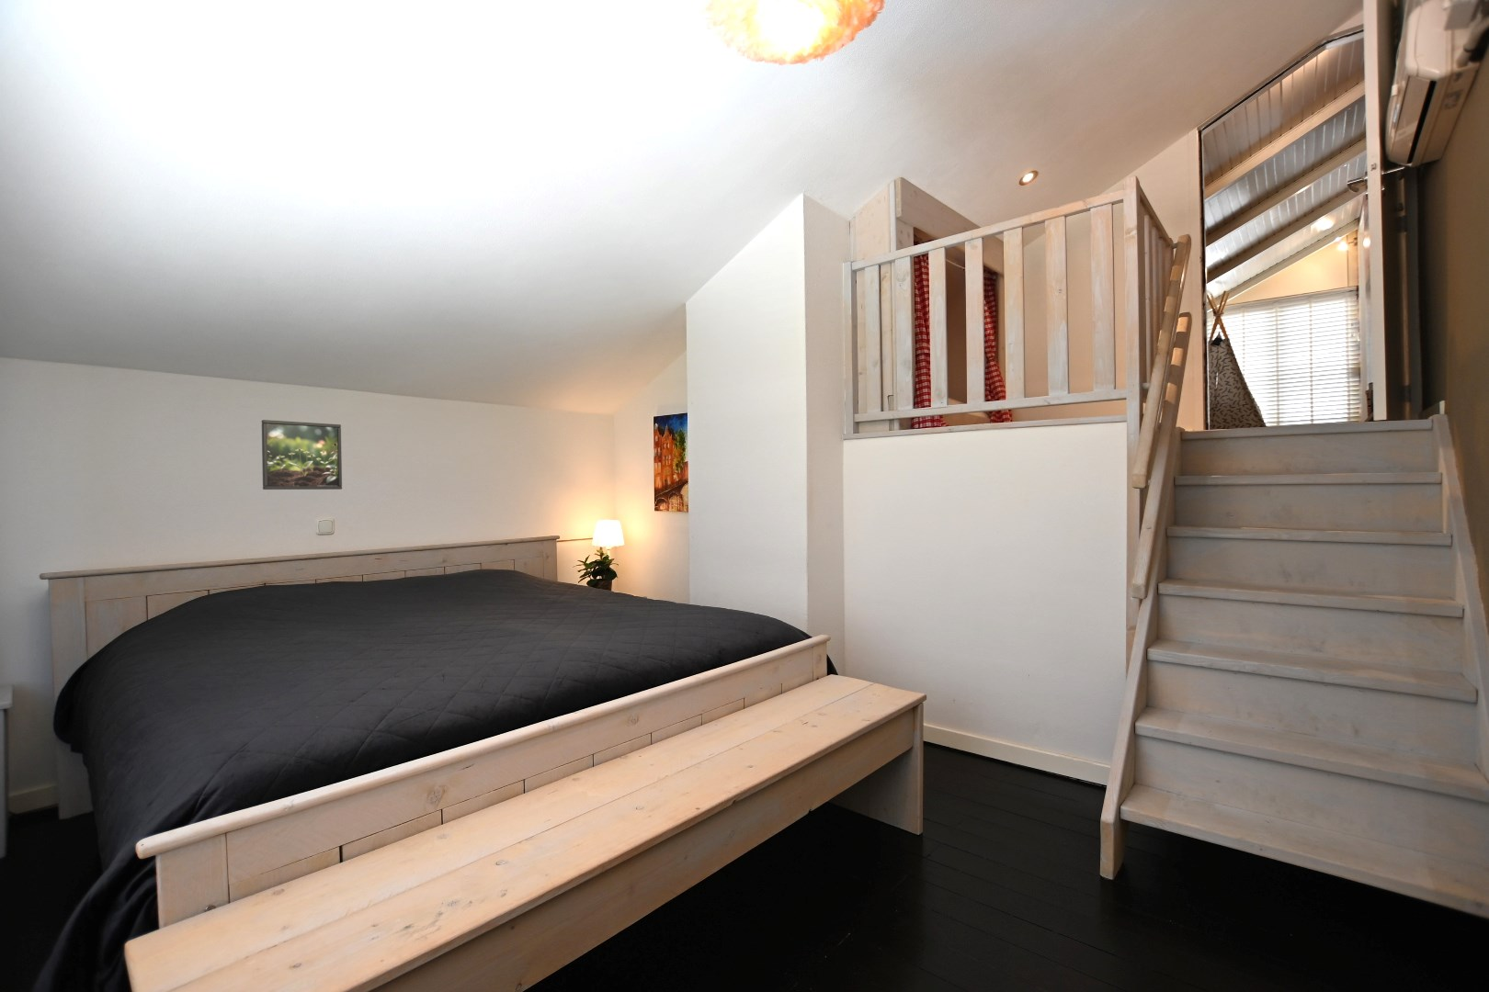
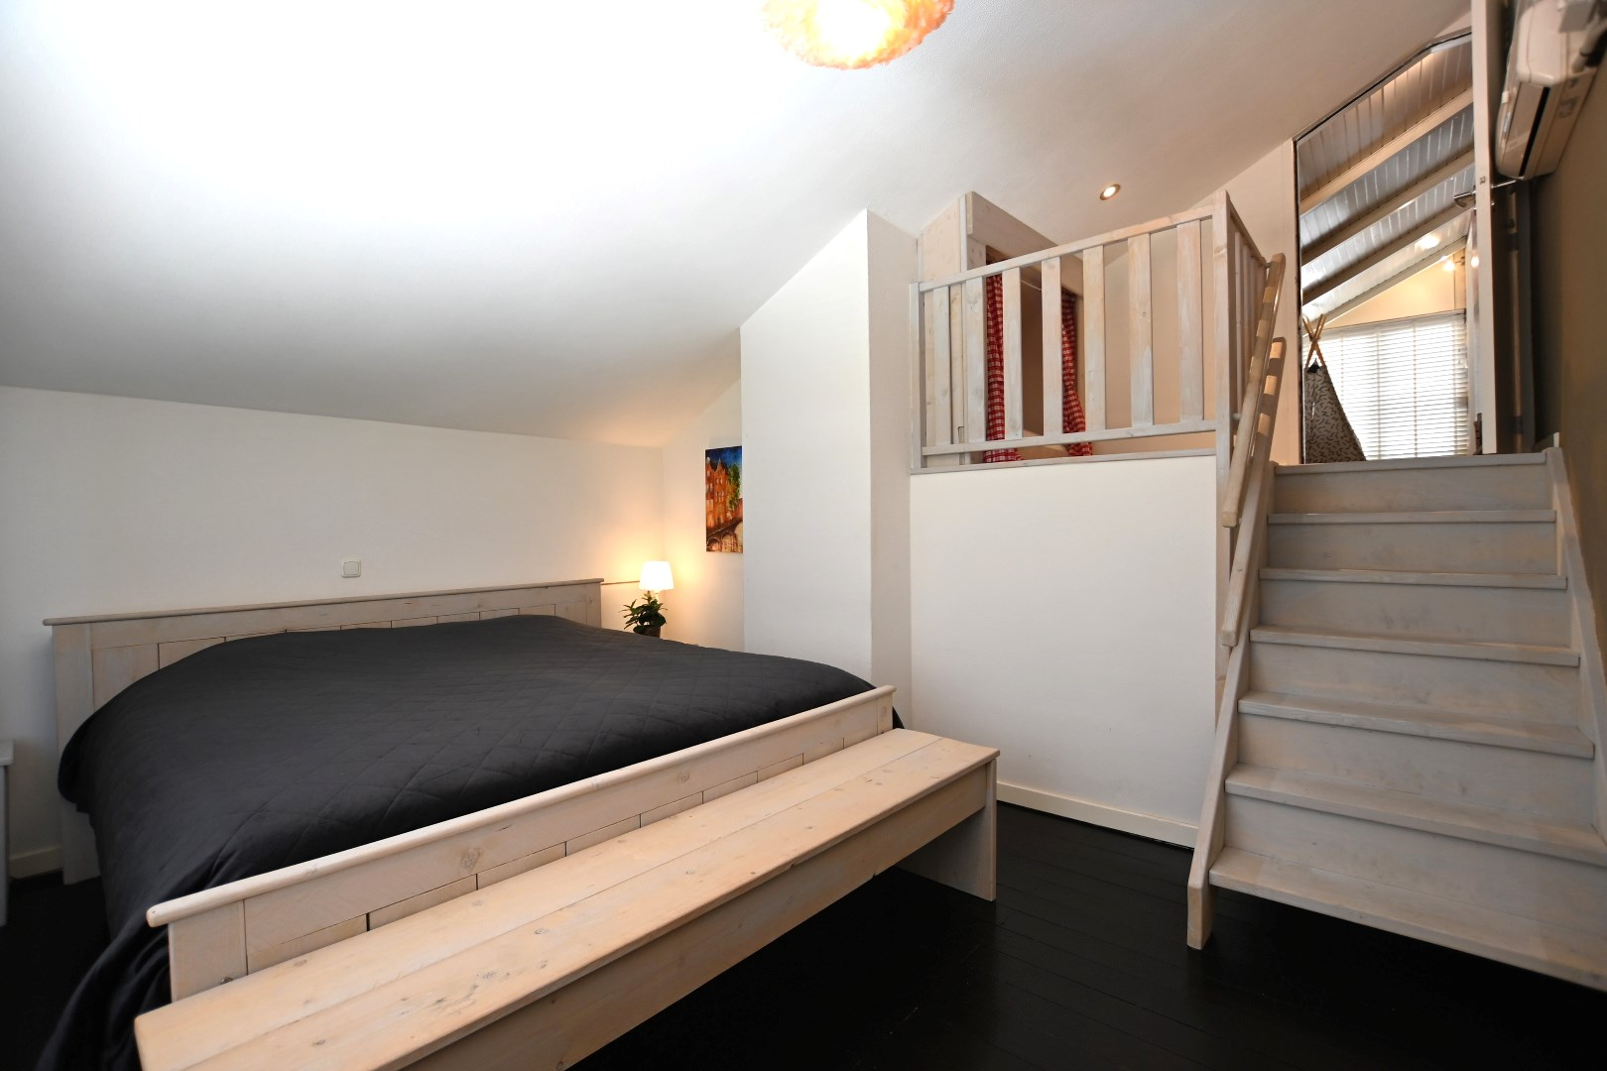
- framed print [261,418,342,490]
